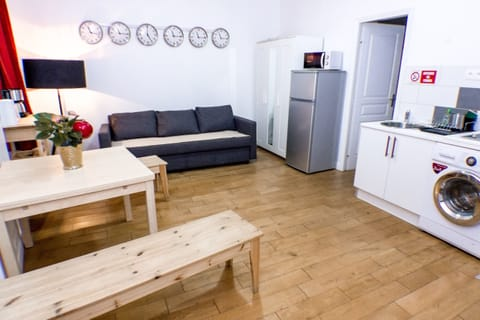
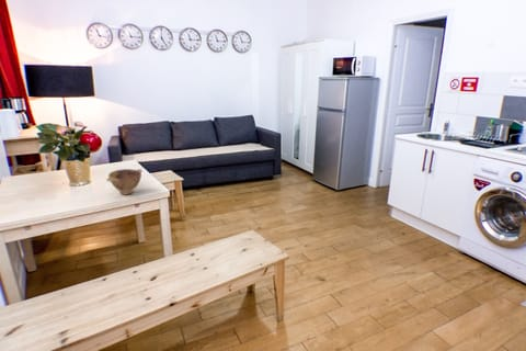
+ bowl [105,168,144,196]
